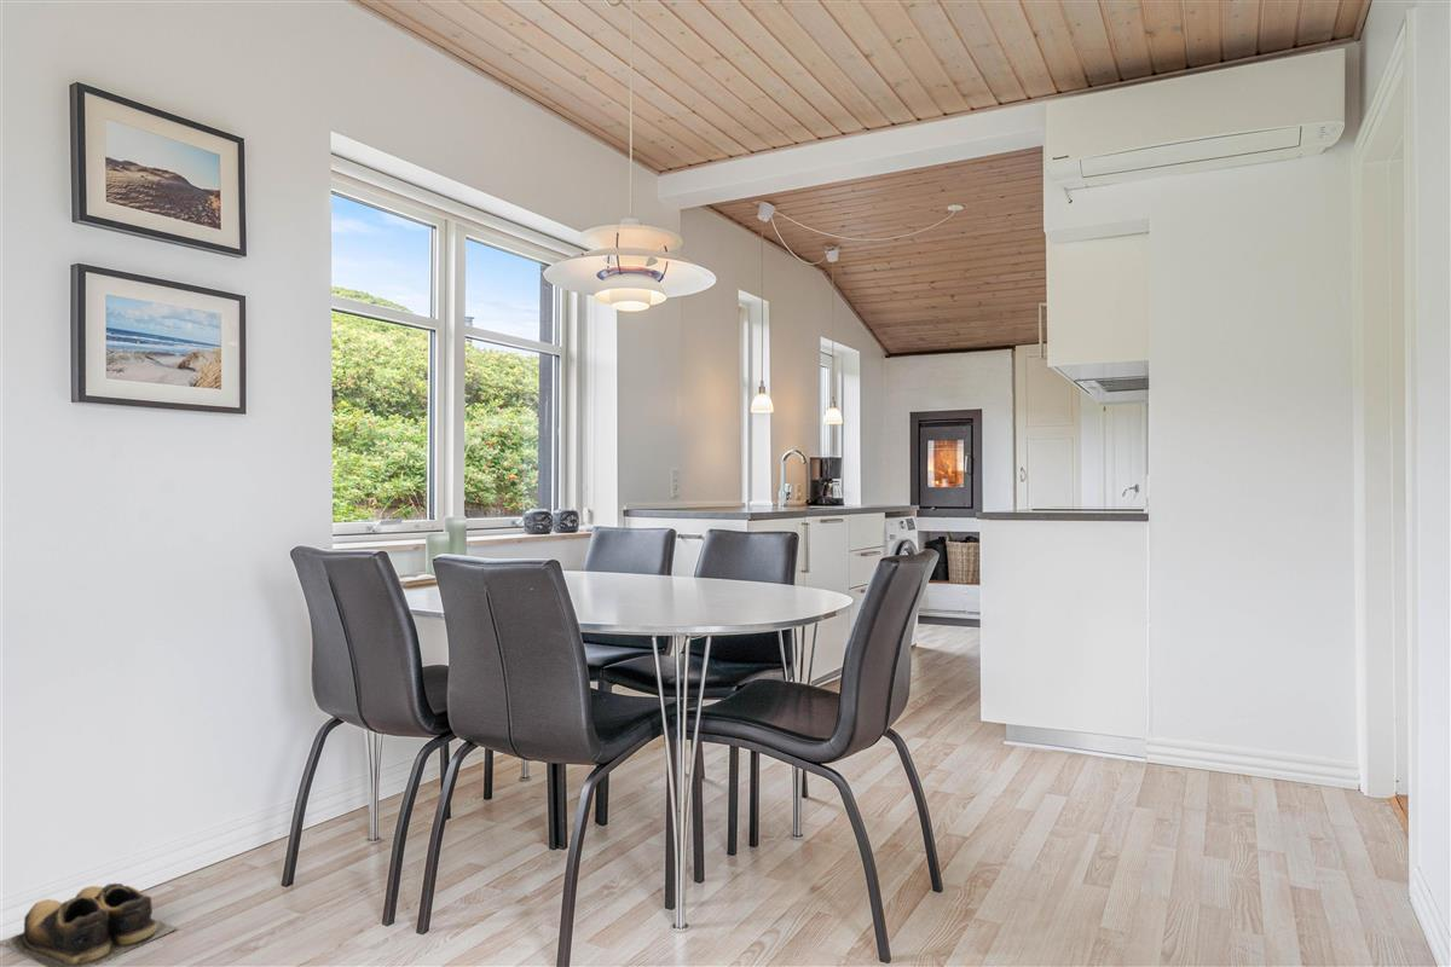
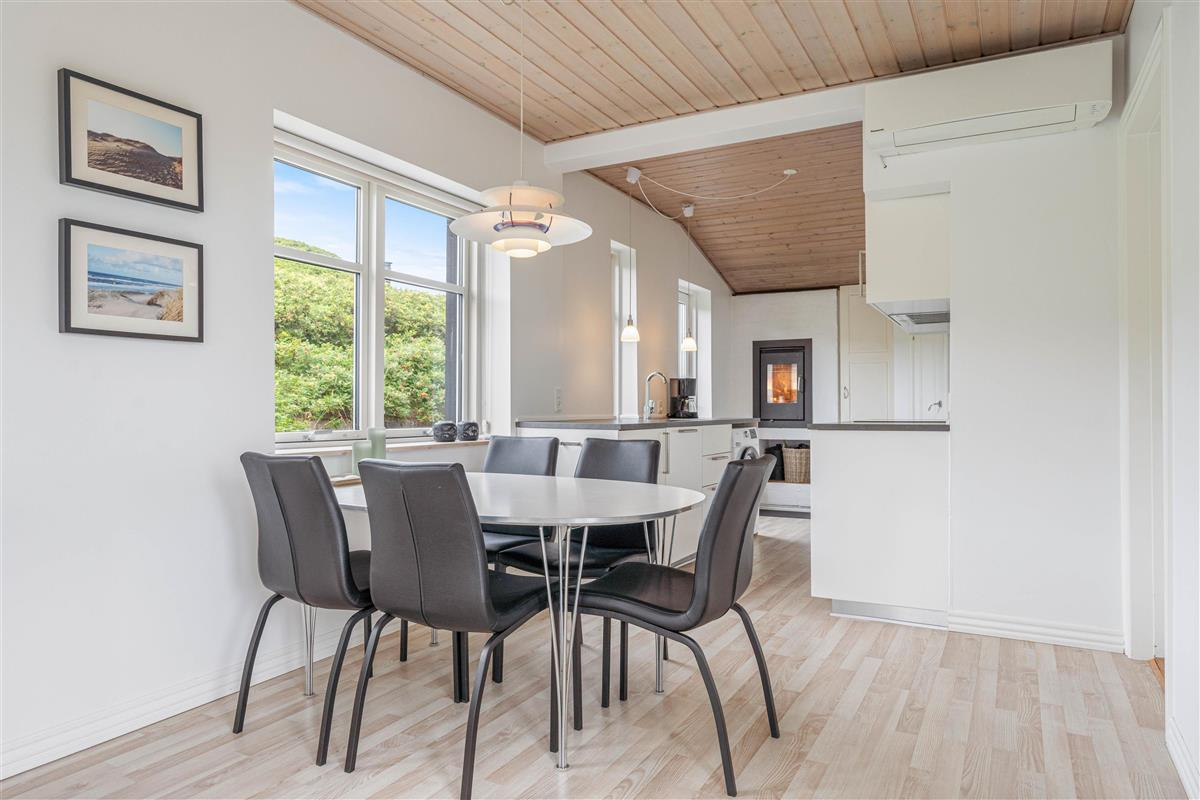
- shoes [0,882,178,967]
